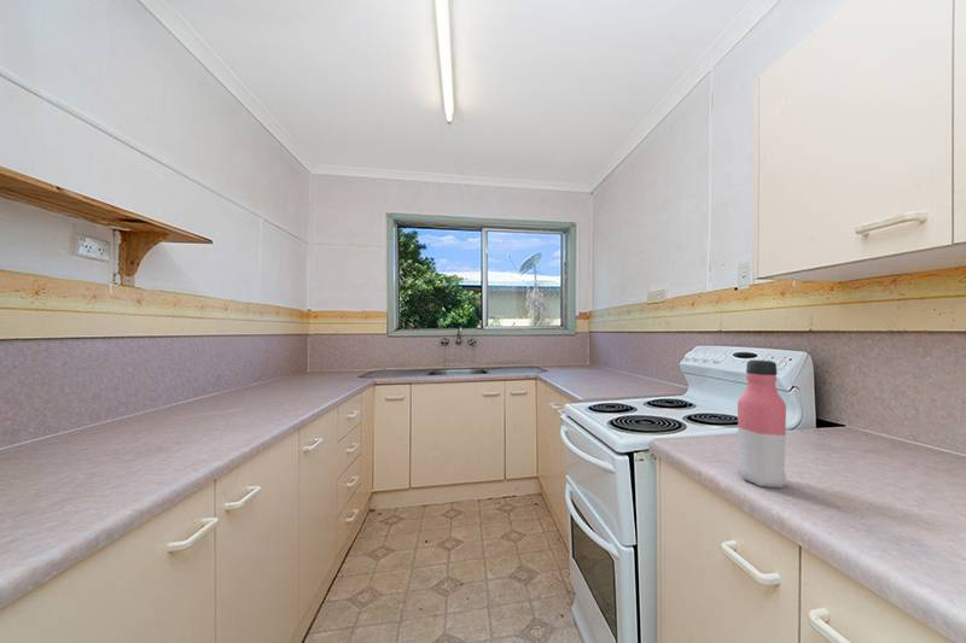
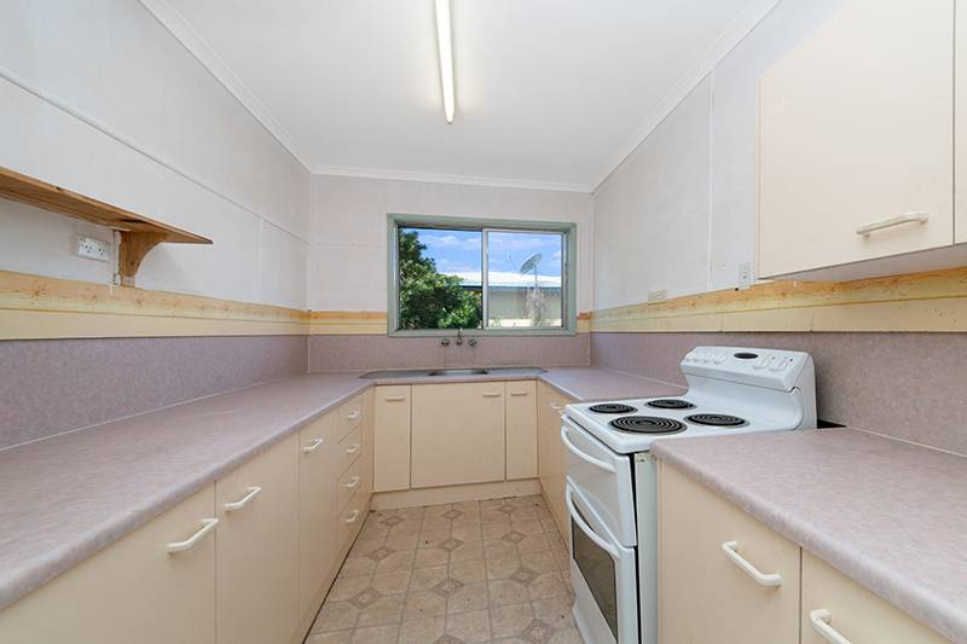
- water bottle [737,358,787,490]
